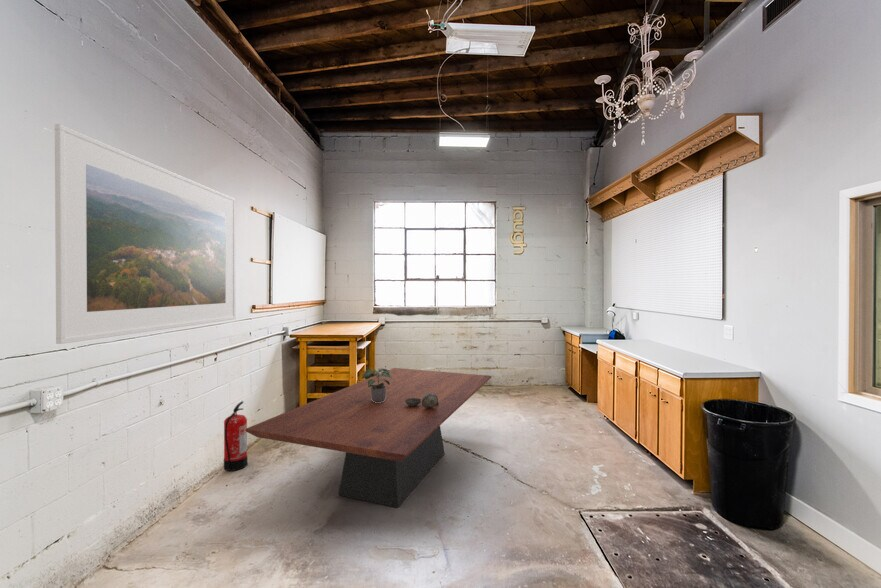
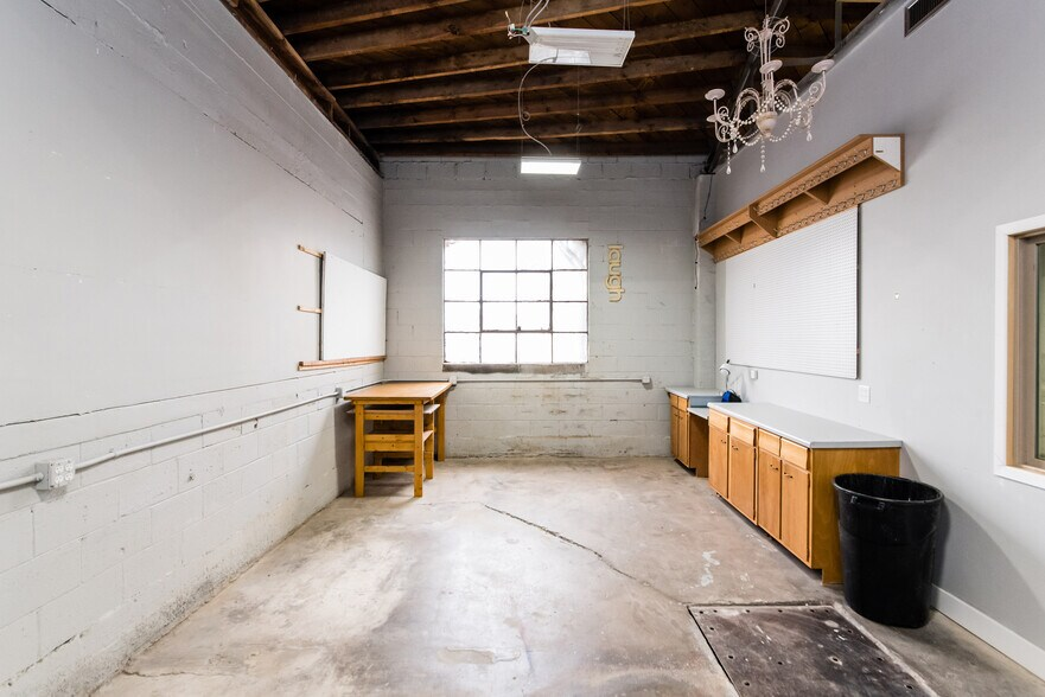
- decorative bowl [405,393,439,409]
- fire extinguisher [223,401,248,472]
- potted plant [360,367,392,403]
- dining table [245,367,493,509]
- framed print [54,123,236,345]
